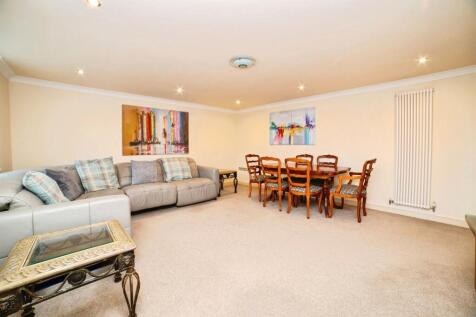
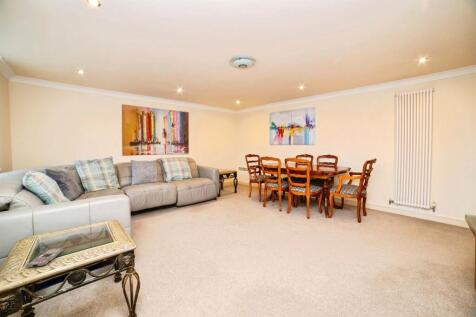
+ remote control [26,247,64,269]
